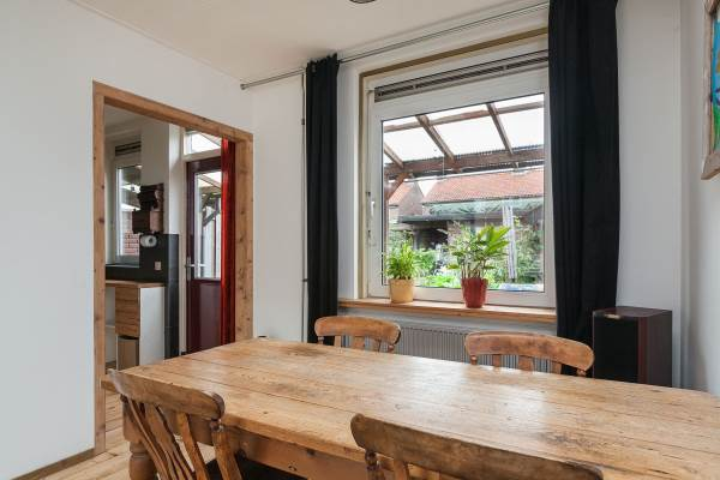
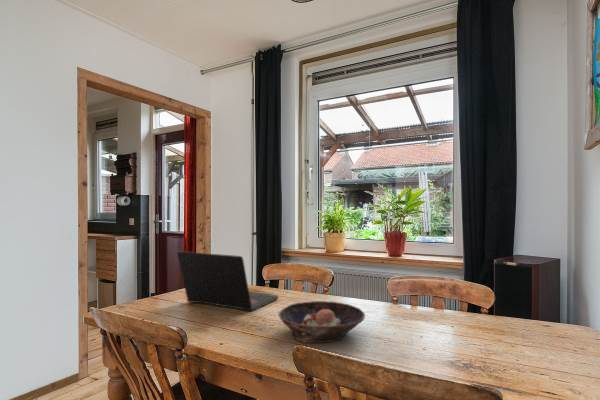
+ bowl [277,300,366,344]
+ laptop [176,250,279,312]
